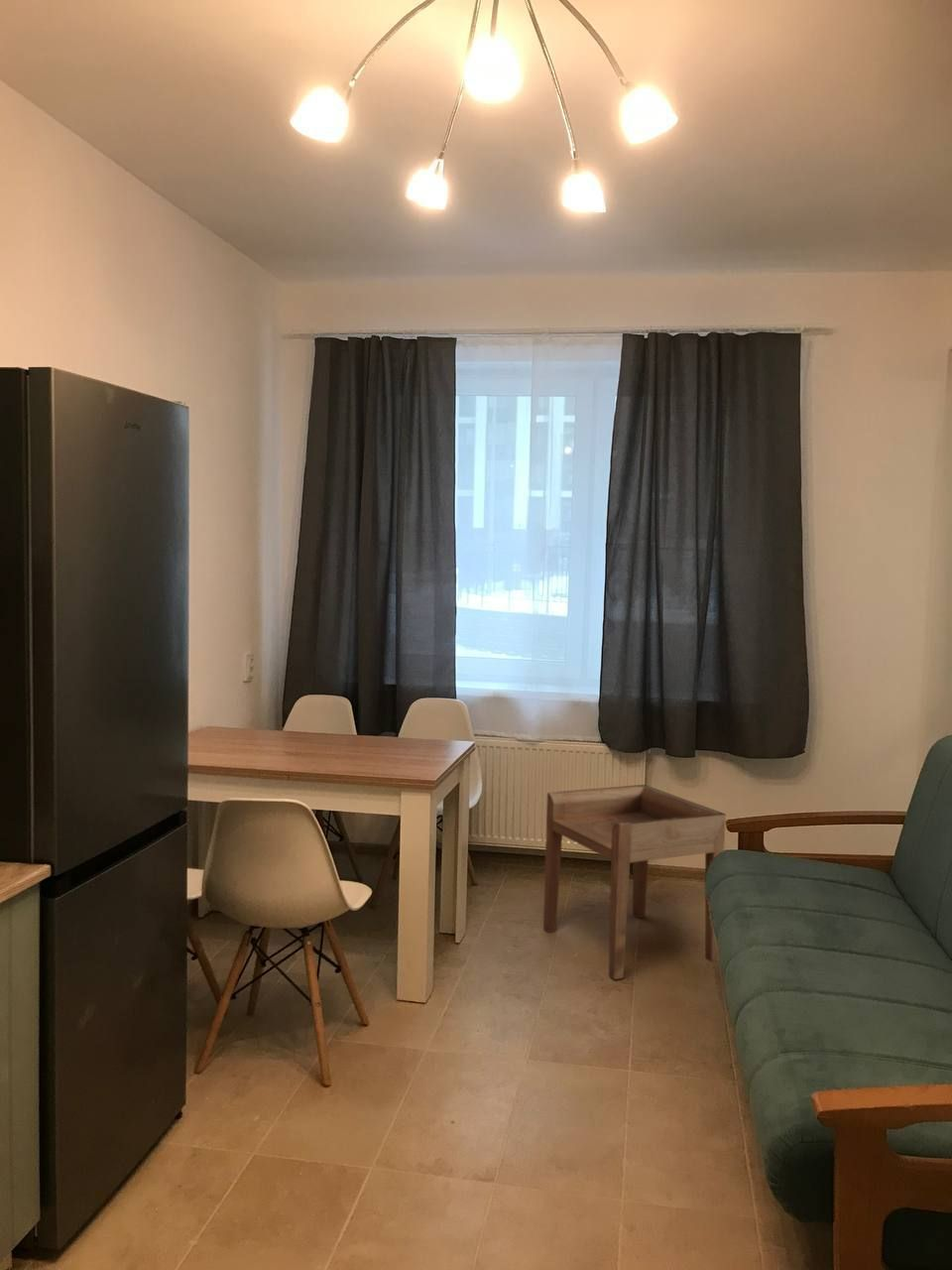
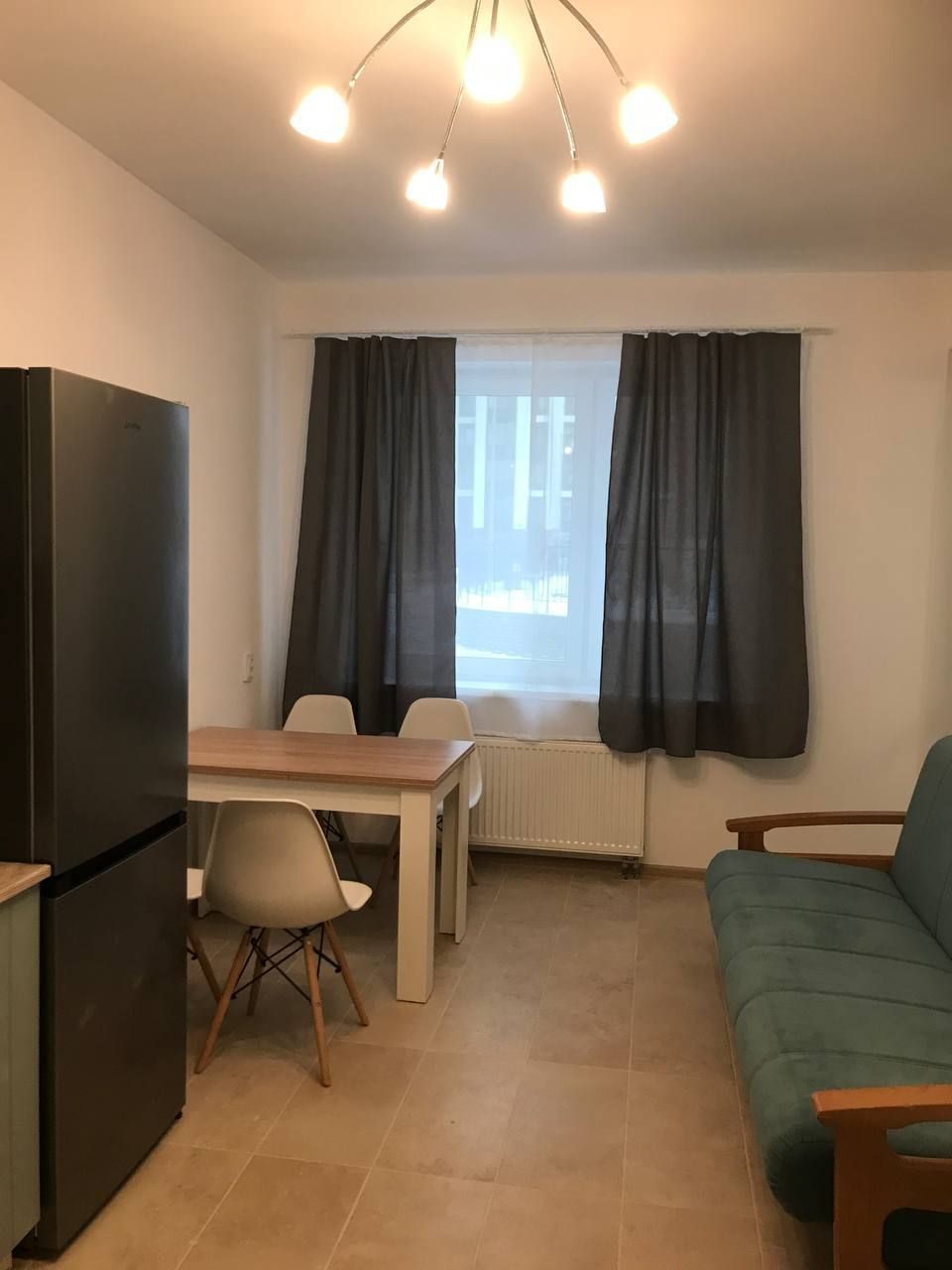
- side table [542,784,727,980]
